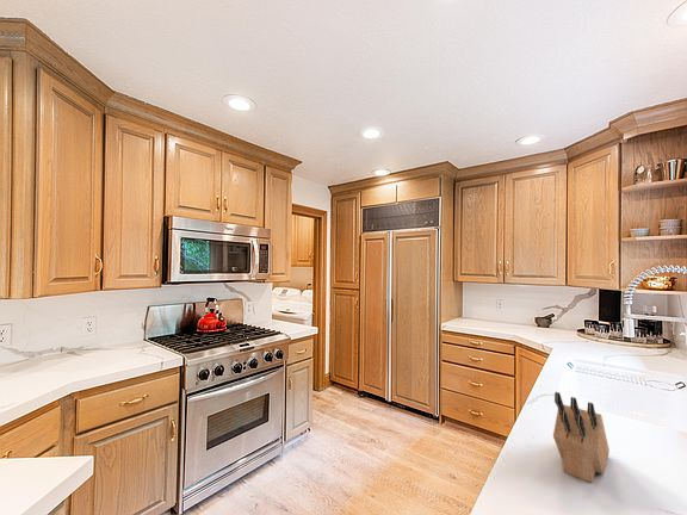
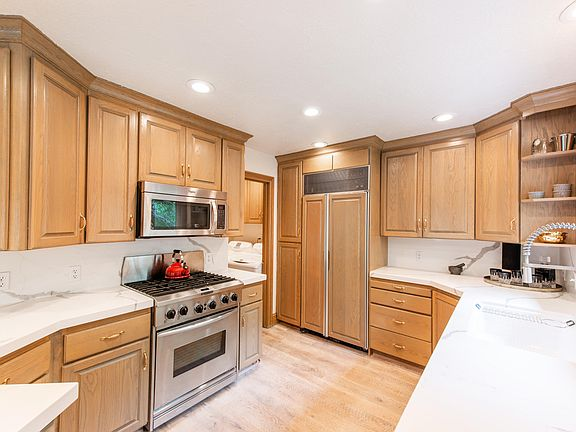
- knife block [552,391,611,484]
